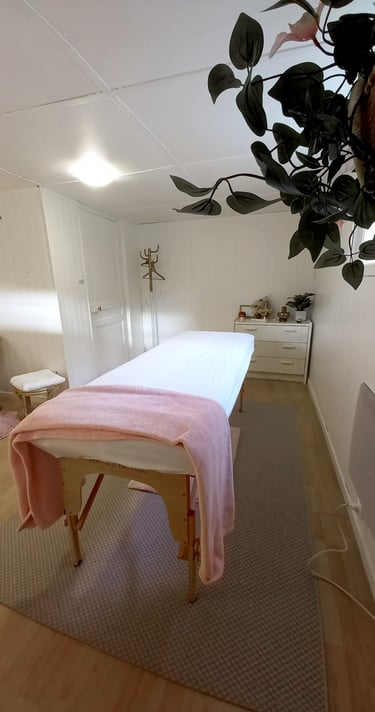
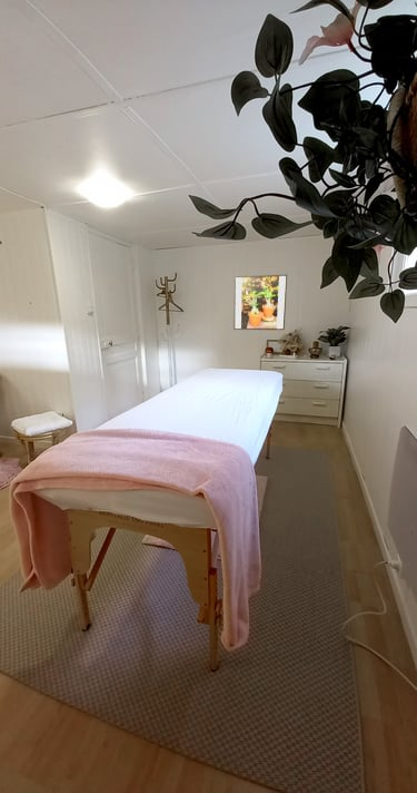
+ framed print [232,274,288,331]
